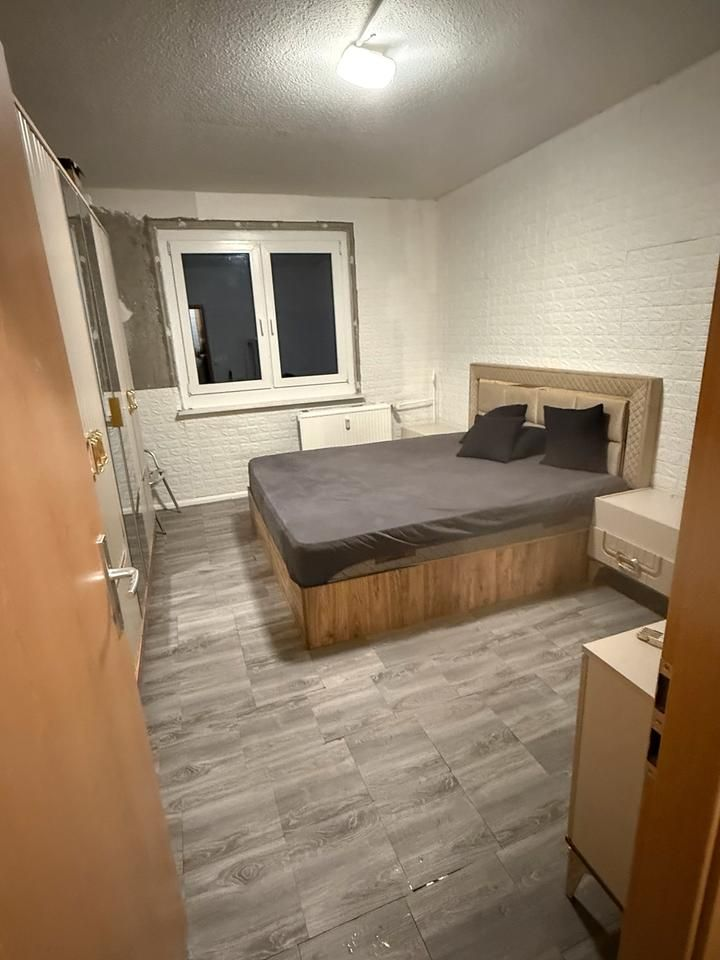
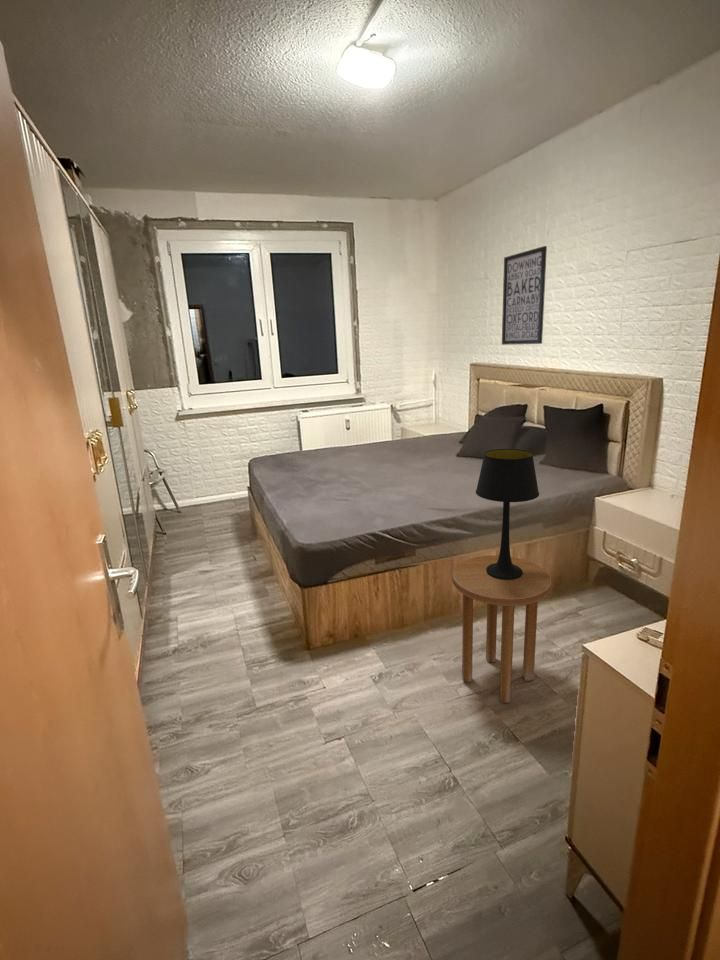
+ wall art [501,245,548,346]
+ side table [451,554,553,704]
+ table lamp [475,448,540,580]
